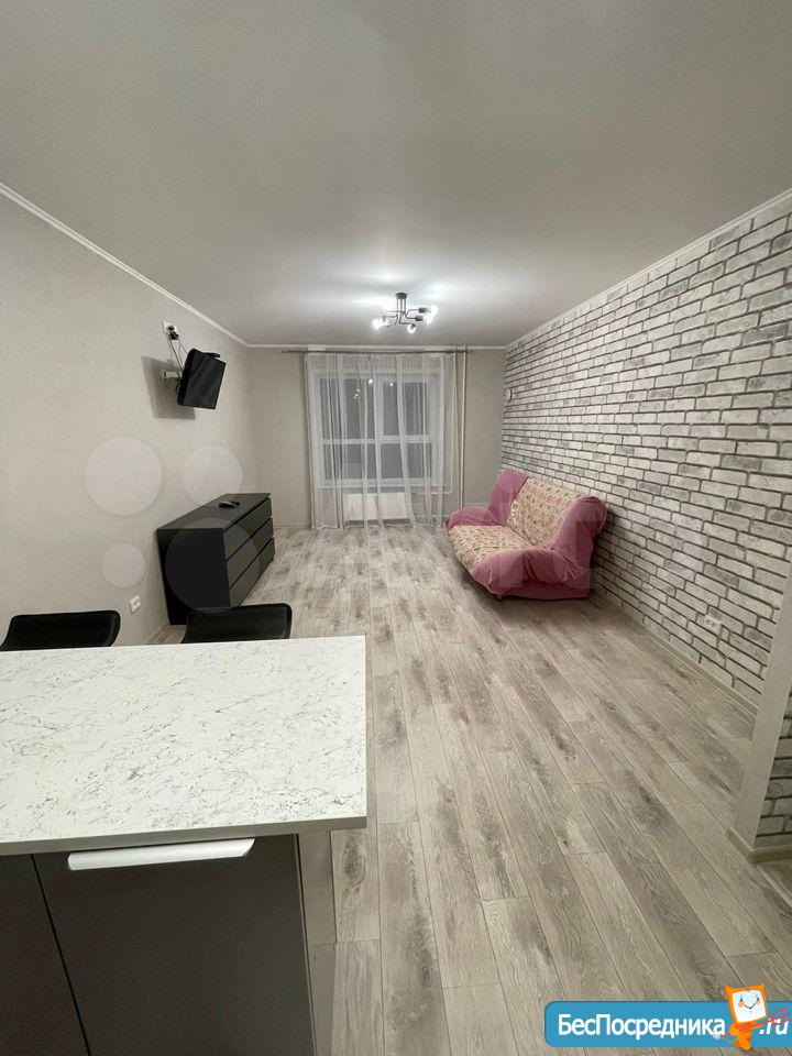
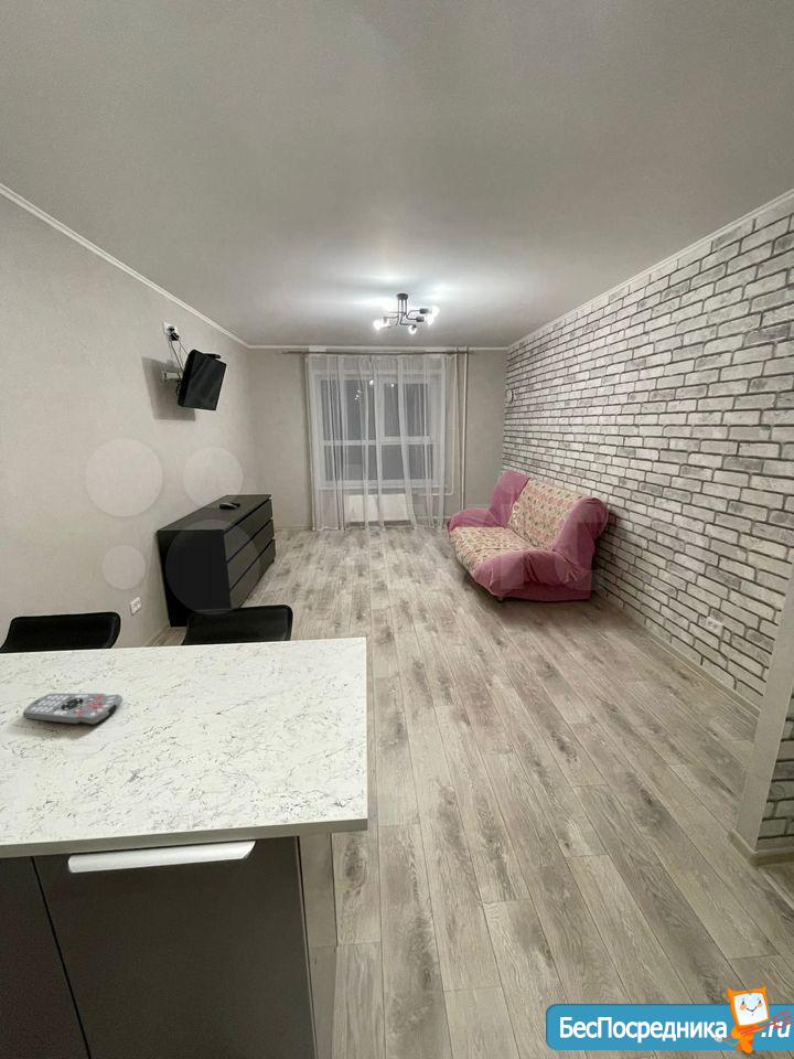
+ remote control [22,693,124,726]
